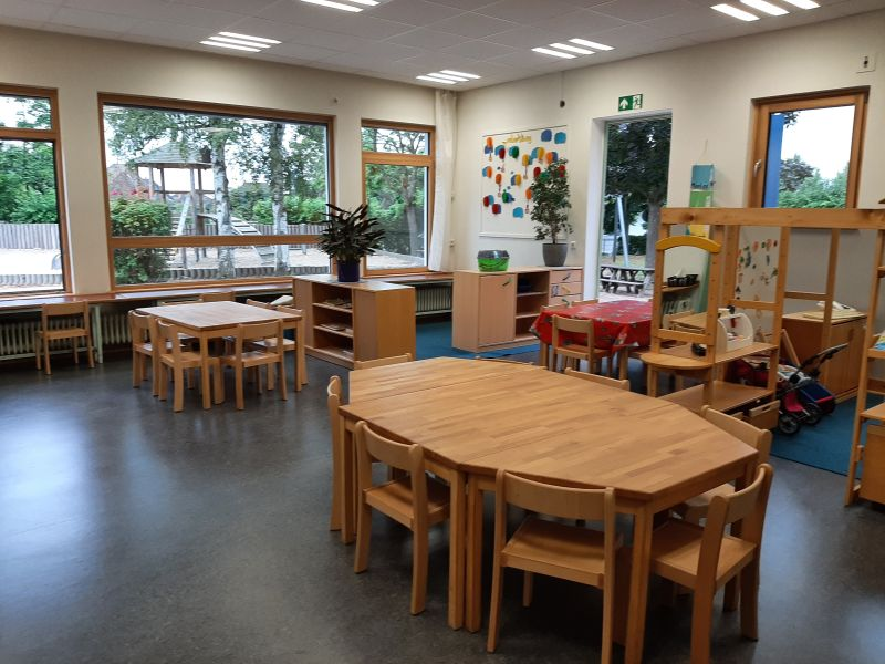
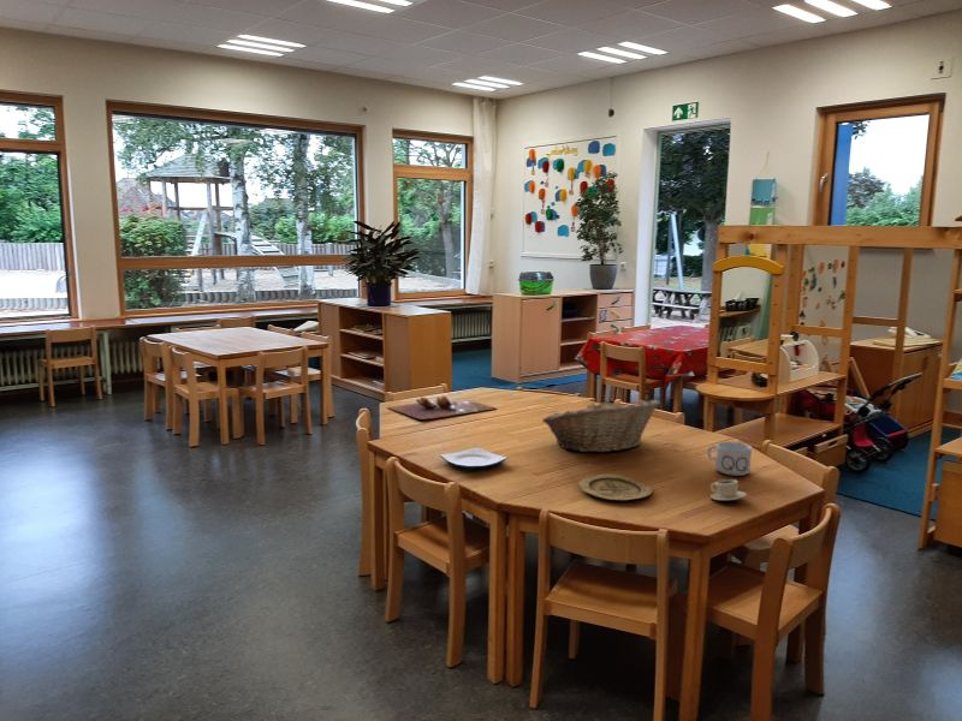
+ plate [578,473,653,501]
+ cup [709,478,748,501]
+ mug [706,440,753,477]
+ plate [439,446,507,470]
+ cutting board [387,394,498,421]
+ fruit basket [541,398,661,453]
